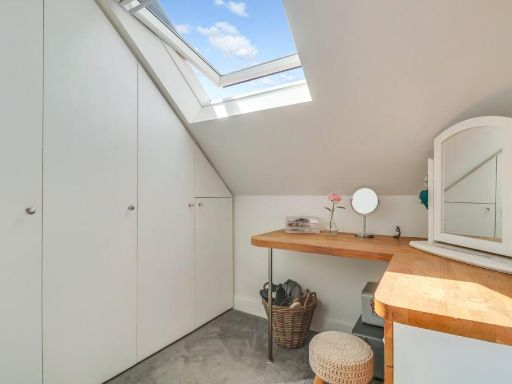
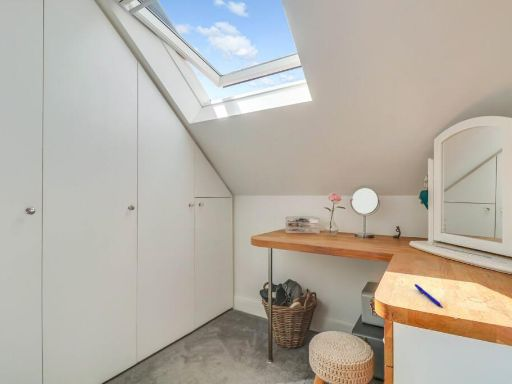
+ pen [414,283,442,307]
